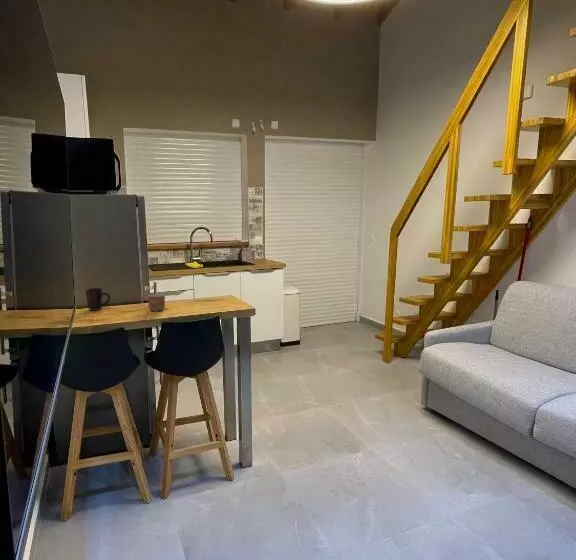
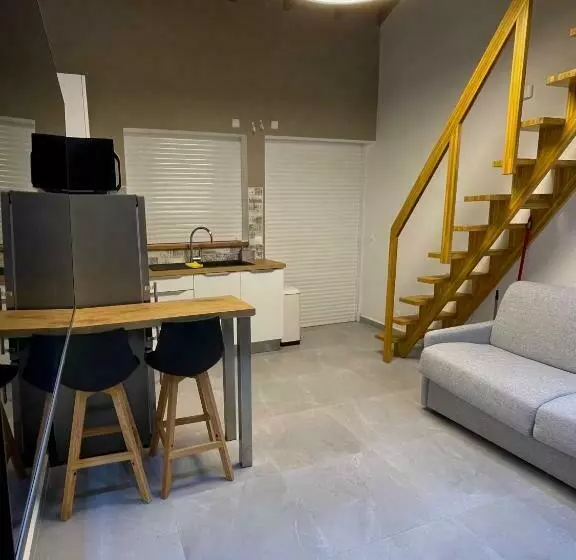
- mug [142,293,166,313]
- mug [85,287,111,312]
